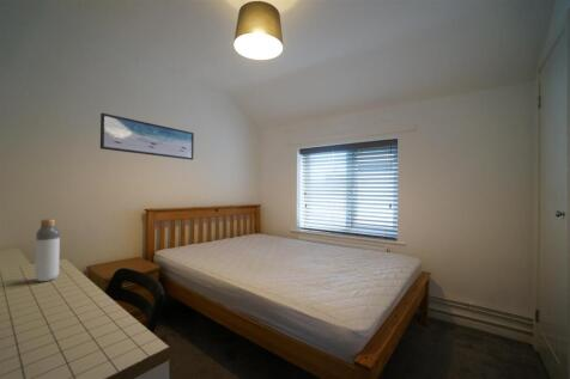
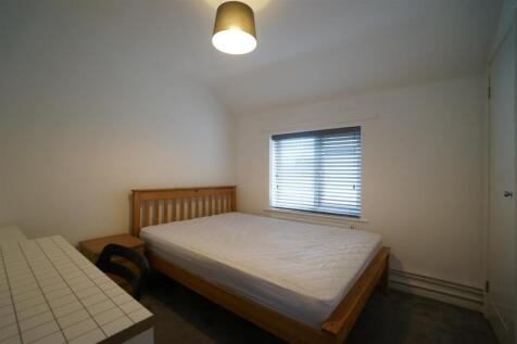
- bottle [35,218,61,282]
- wall art [99,112,195,161]
